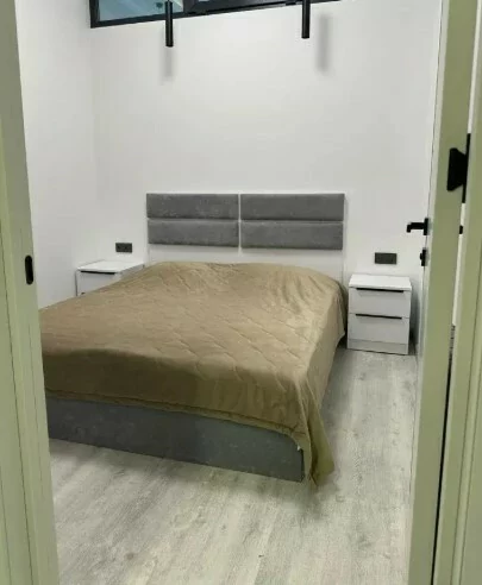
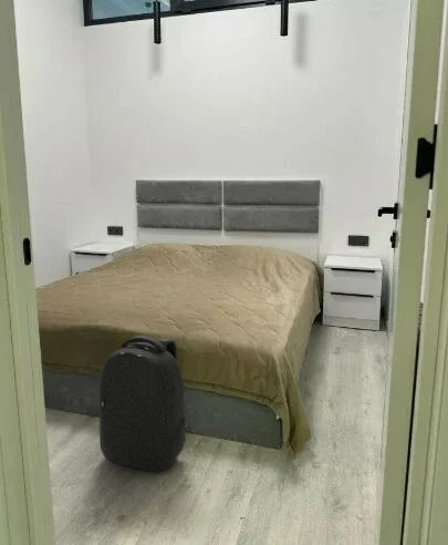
+ backpack [98,335,188,472]
